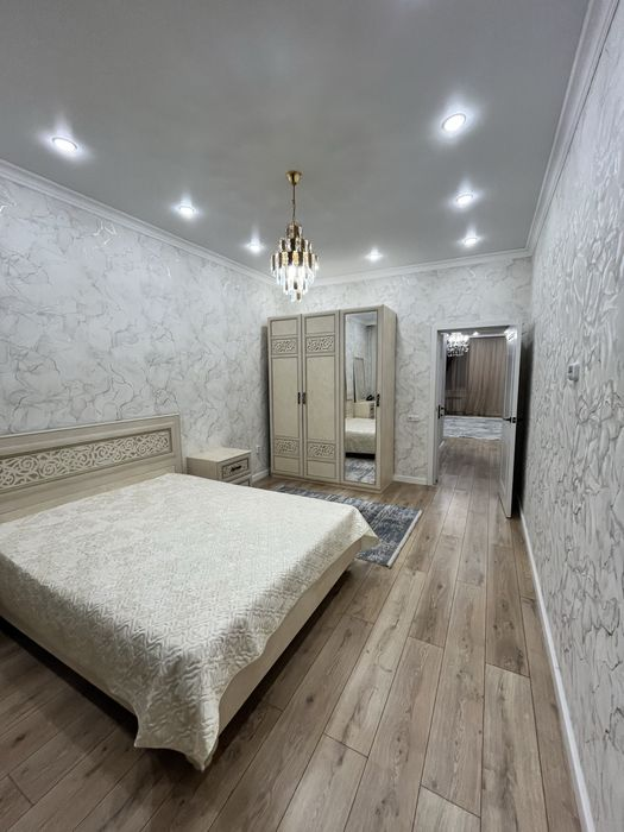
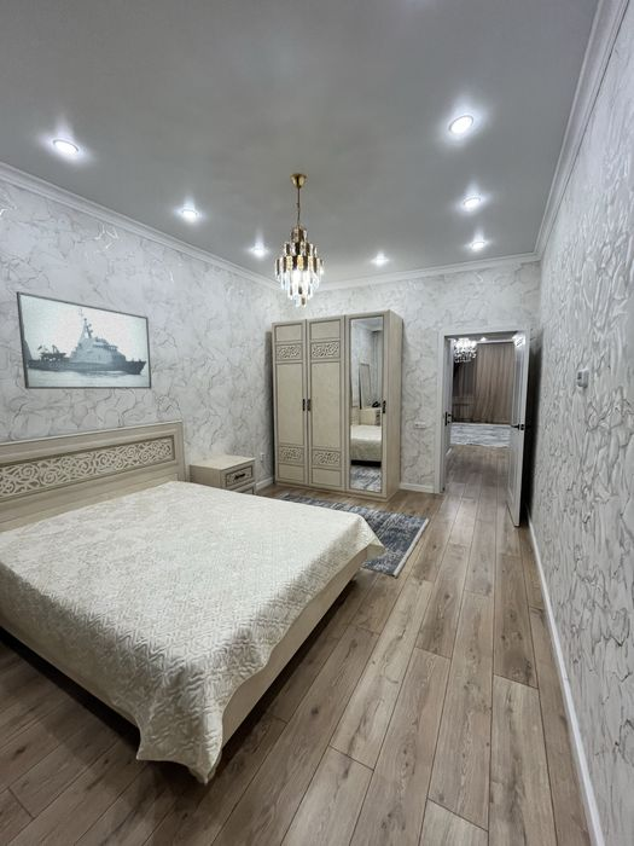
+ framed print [16,290,153,390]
